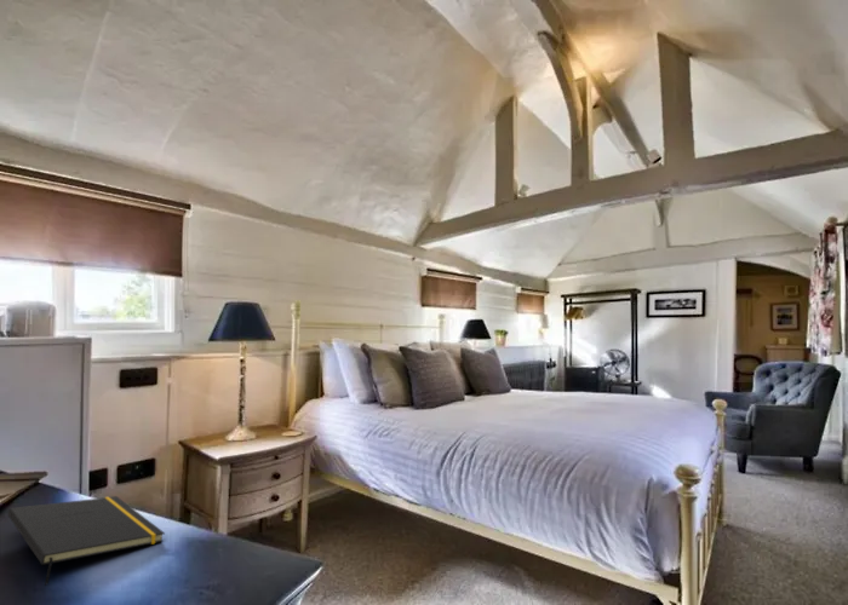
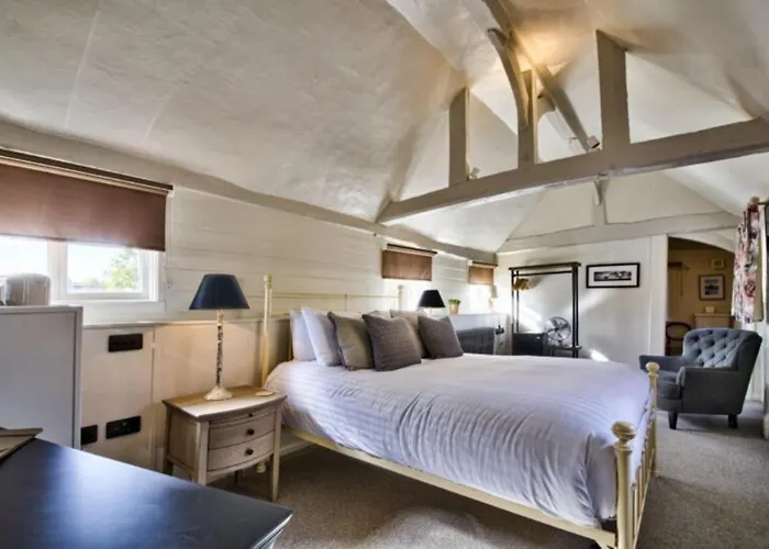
- notepad [7,495,166,587]
